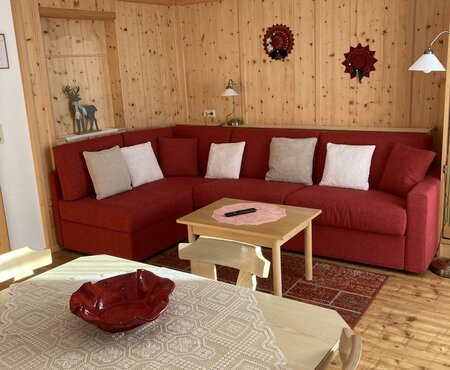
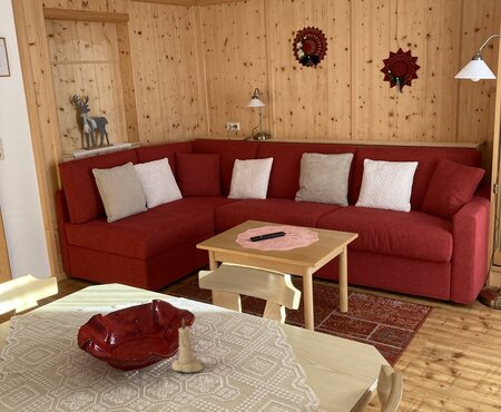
+ candle [171,317,205,373]
